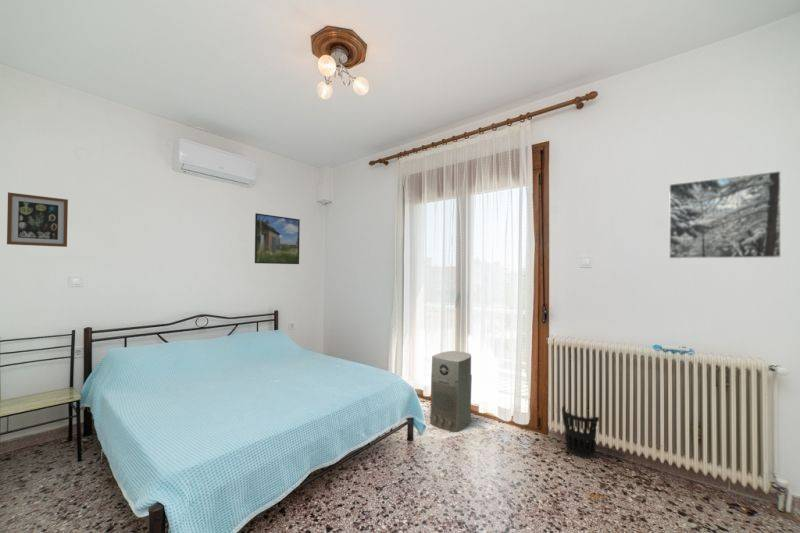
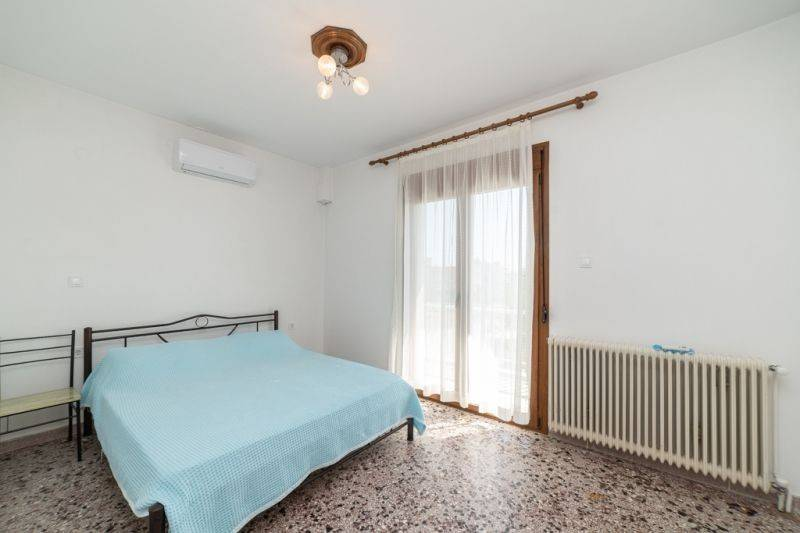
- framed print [668,170,782,260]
- air purifier [429,350,473,433]
- wall art [6,191,69,248]
- wastebasket [561,405,600,459]
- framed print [254,212,301,265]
